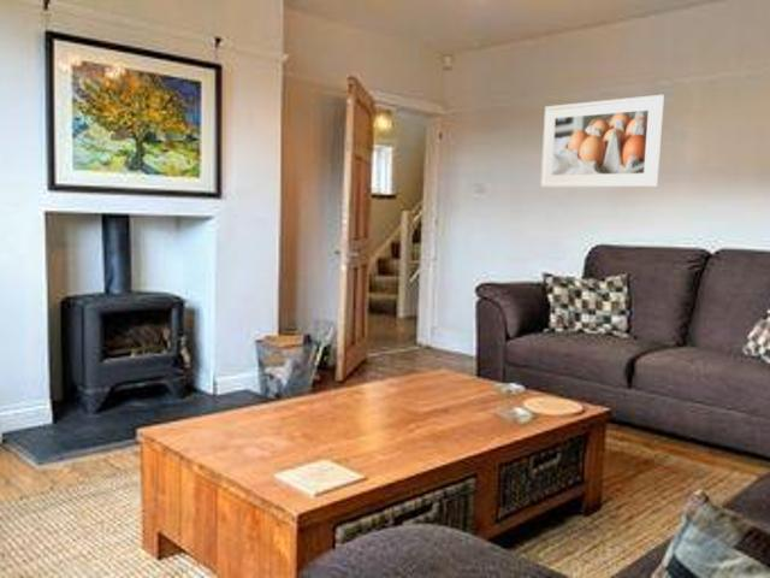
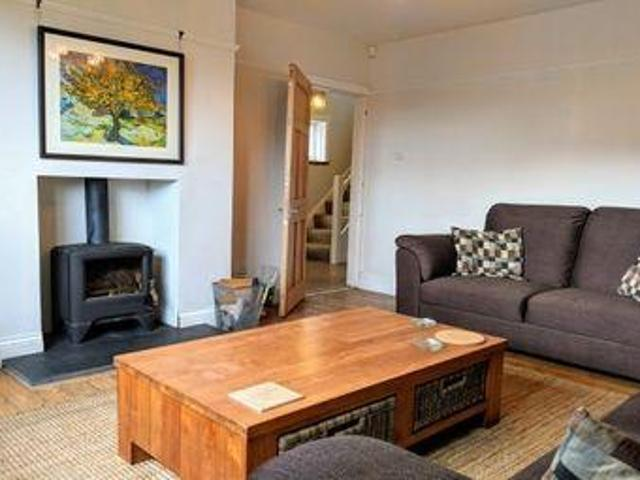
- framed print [539,94,665,189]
